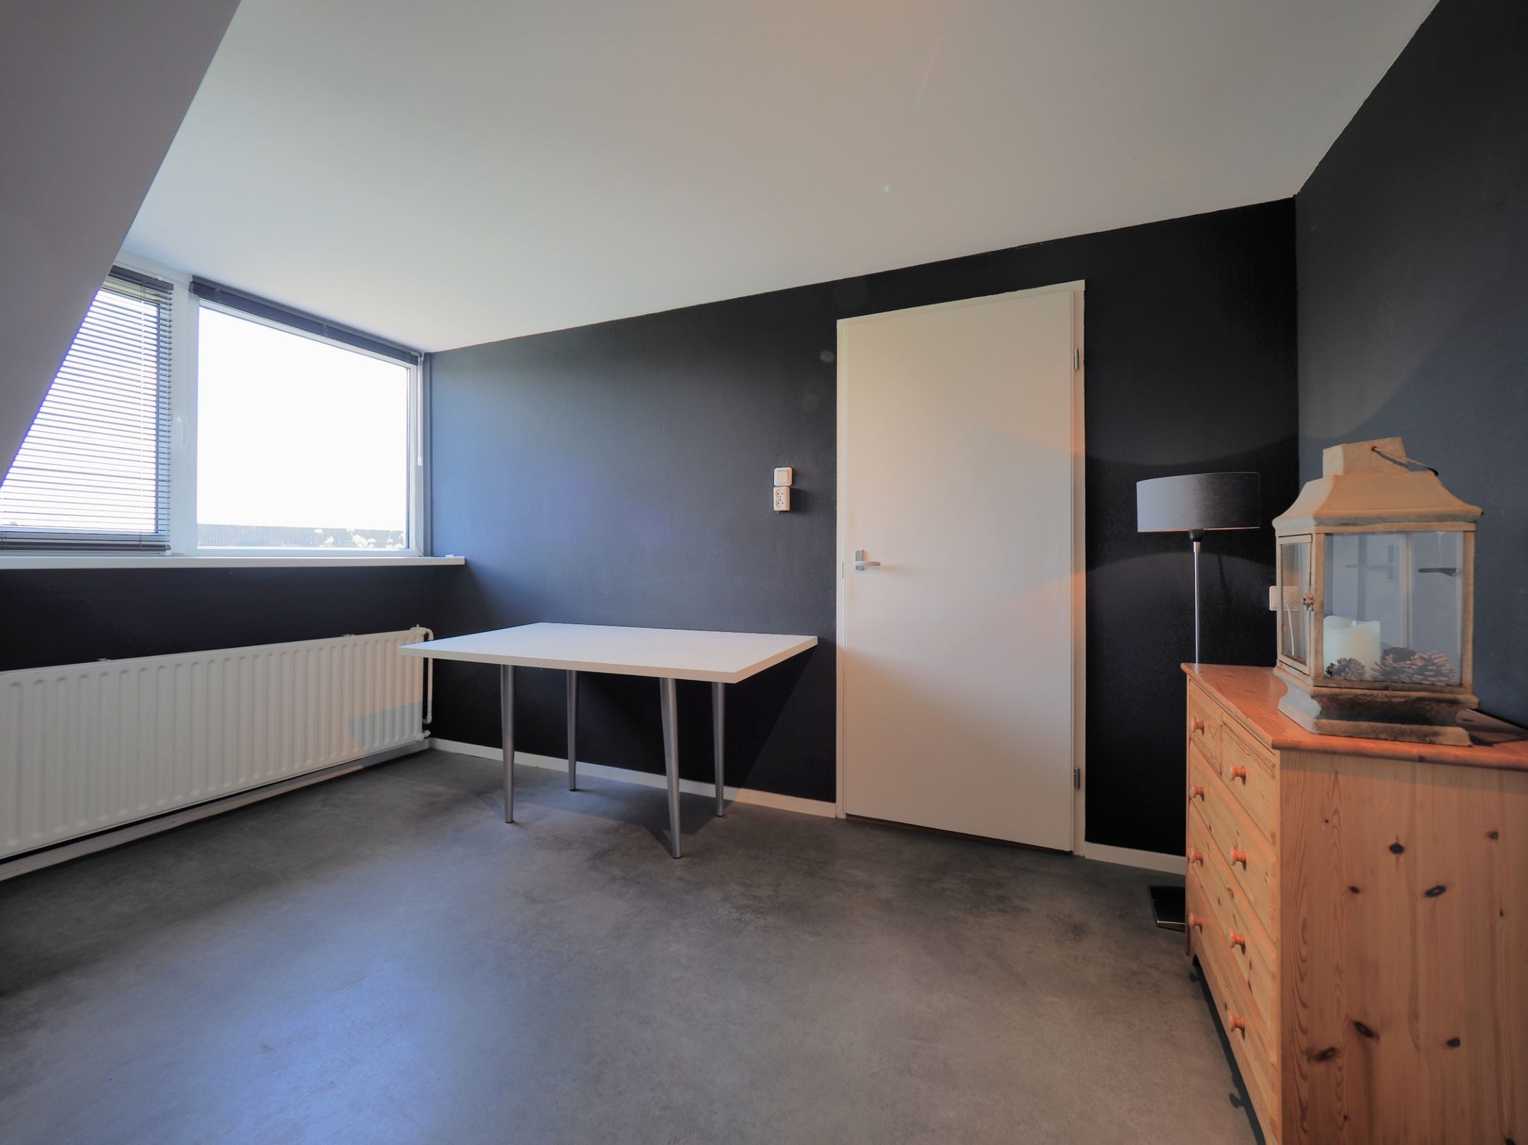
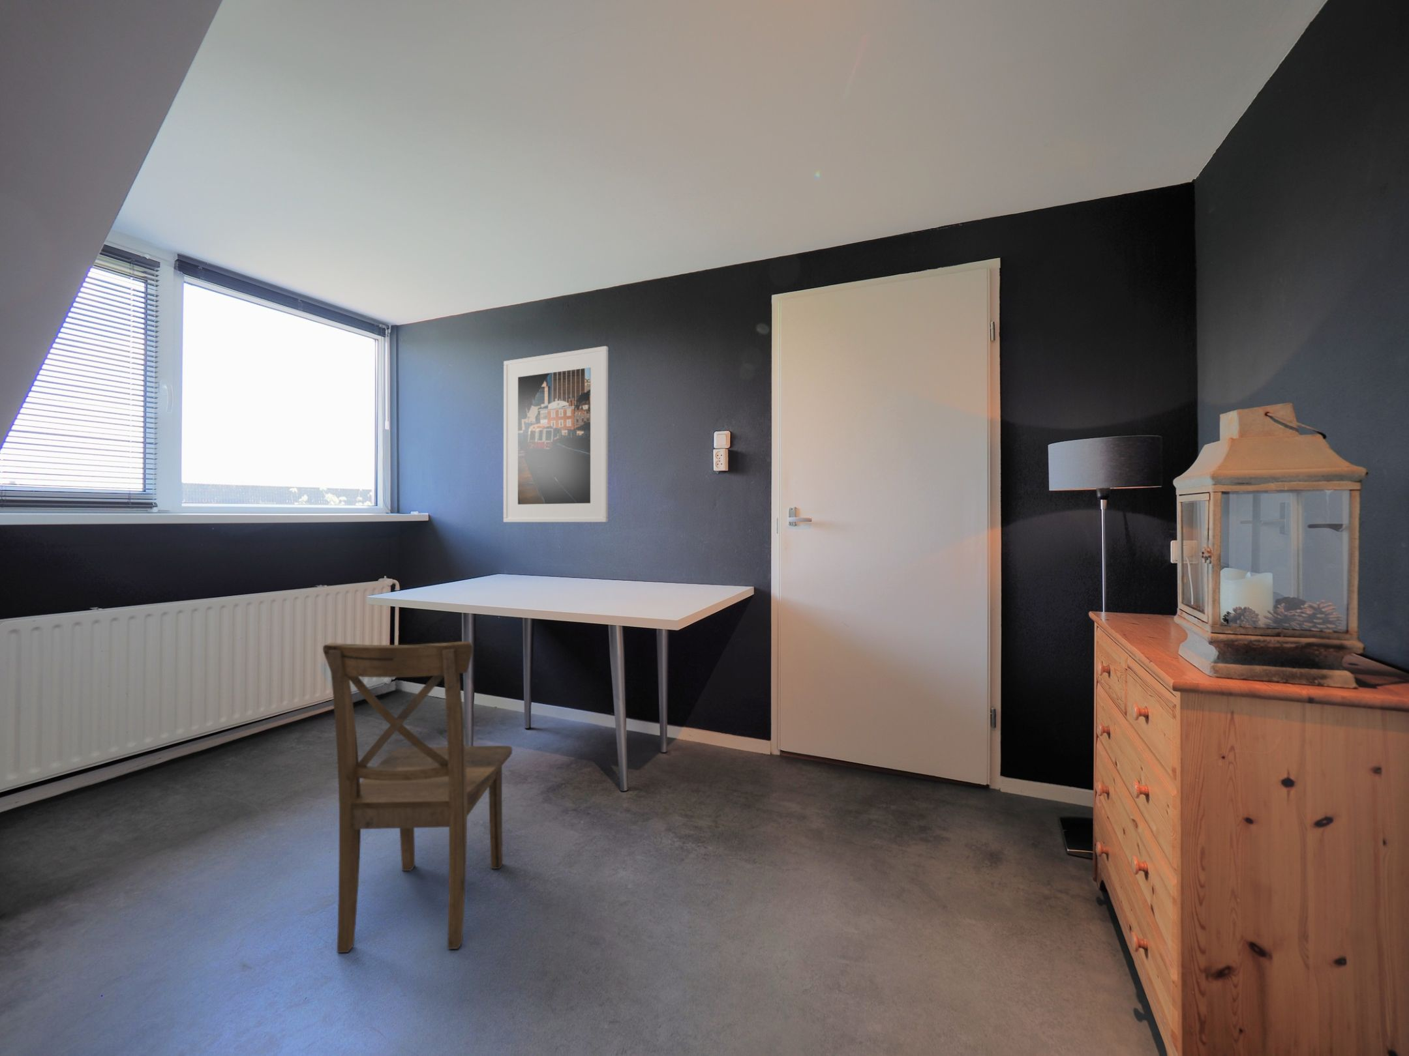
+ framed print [503,345,609,522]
+ dining chair [322,641,513,954]
